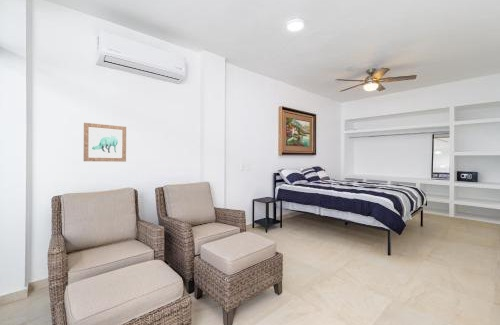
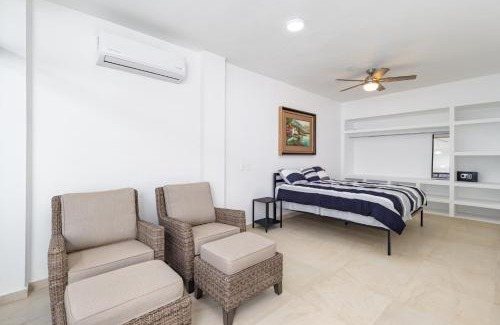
- wall art [83,122,127,163]
